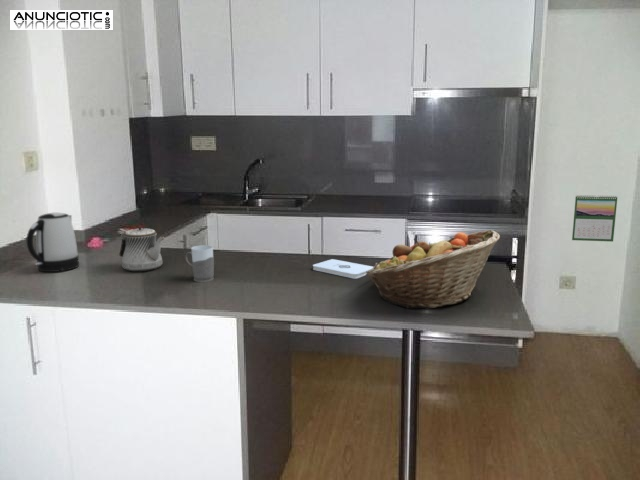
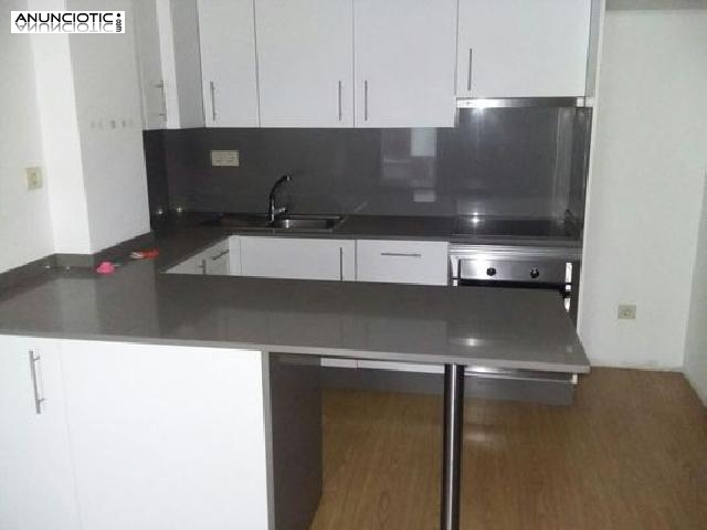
- kettle [26,212,80,273]
- calendar [571,194,618,243]
- notepad [312,258,374,280]
- teapot [118,226,165,272]
- mug [184,244,215,283]
- fruit basket [366,229,501,309]
